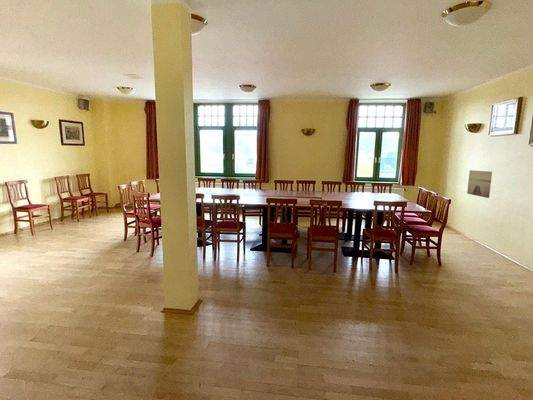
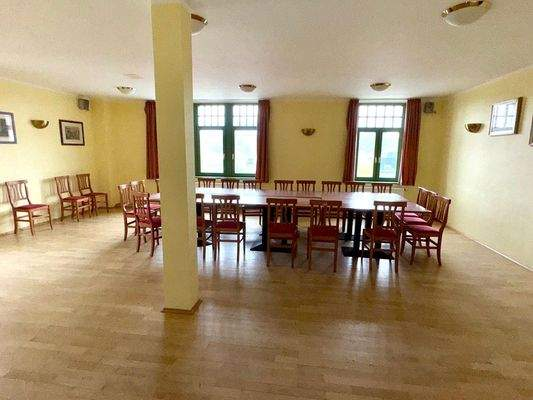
- wall art [466,169,493,199]
